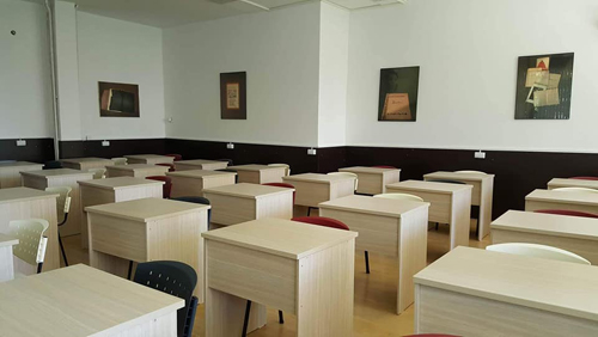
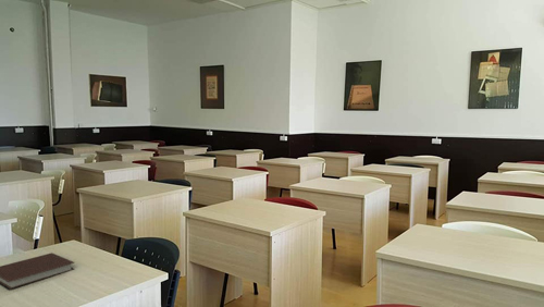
+ notebook [0,251,76,291]
